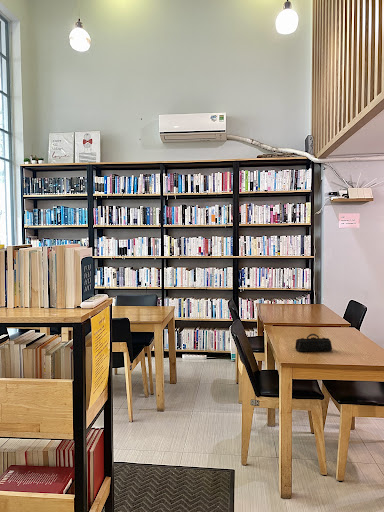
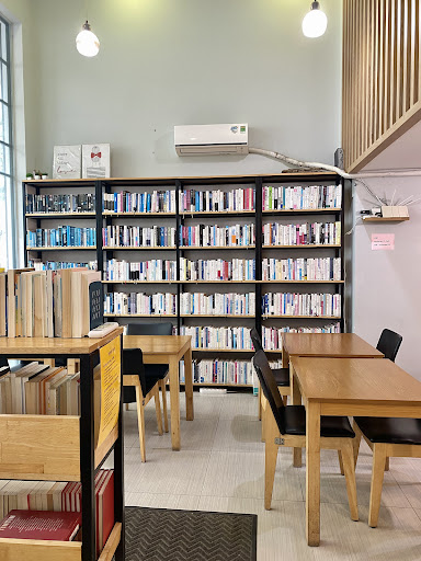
- pencil case [294,333,333,352]
